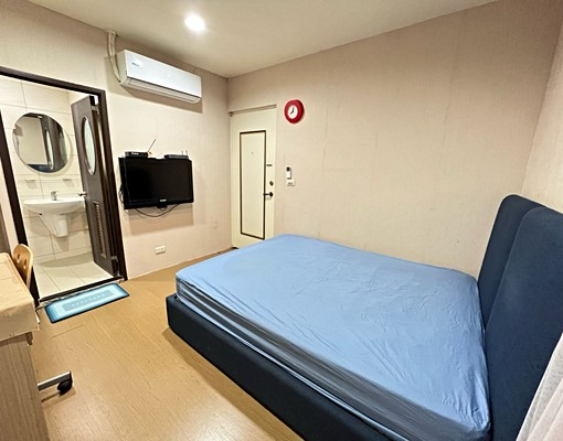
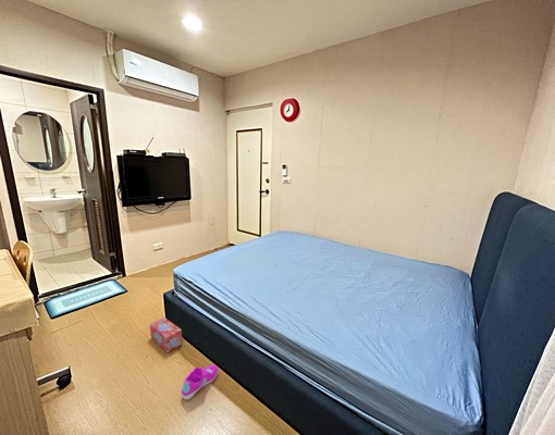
+ box [149,316,184,353]
+ shoe [180,364,220,400]
